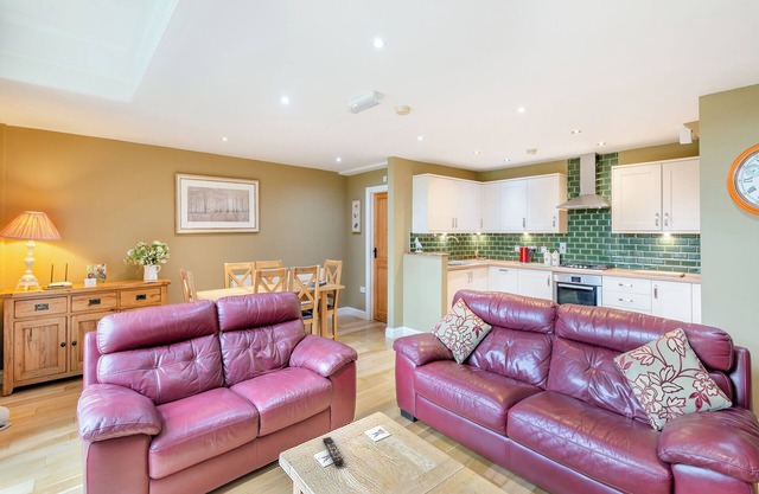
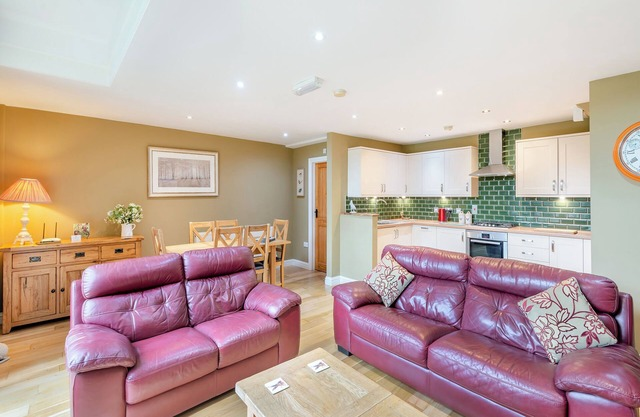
- remote control [321,436,345,467]
